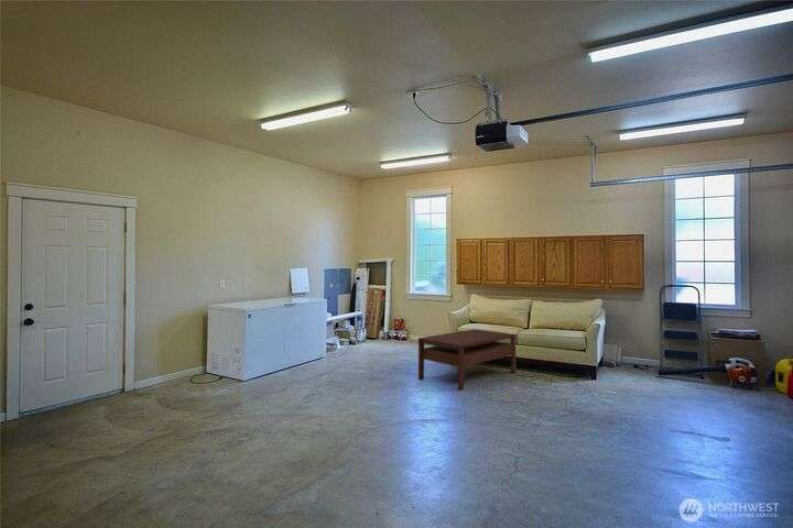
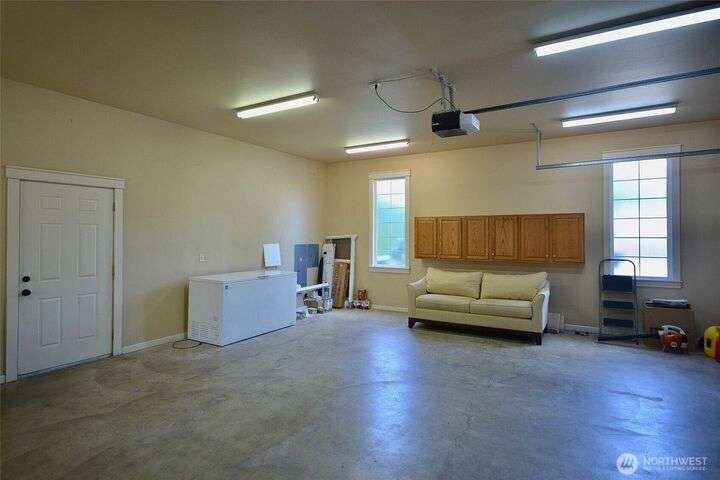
- coffee table [417,328,518,391]
